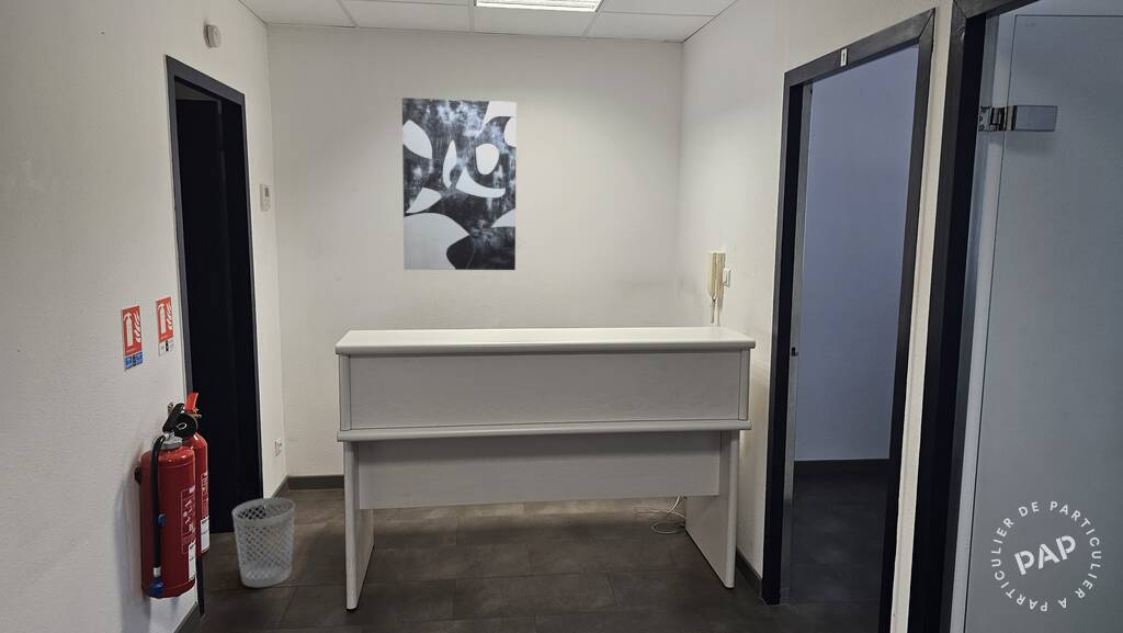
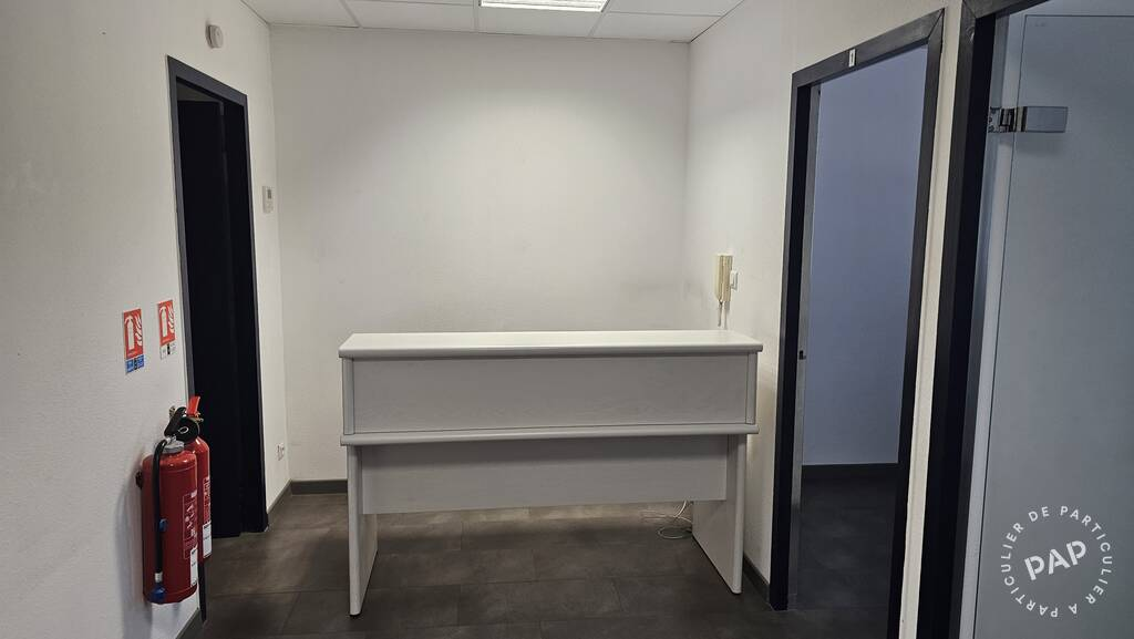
- wall art [401,97,518,271]
- wastebasket [231,497,296,588]
